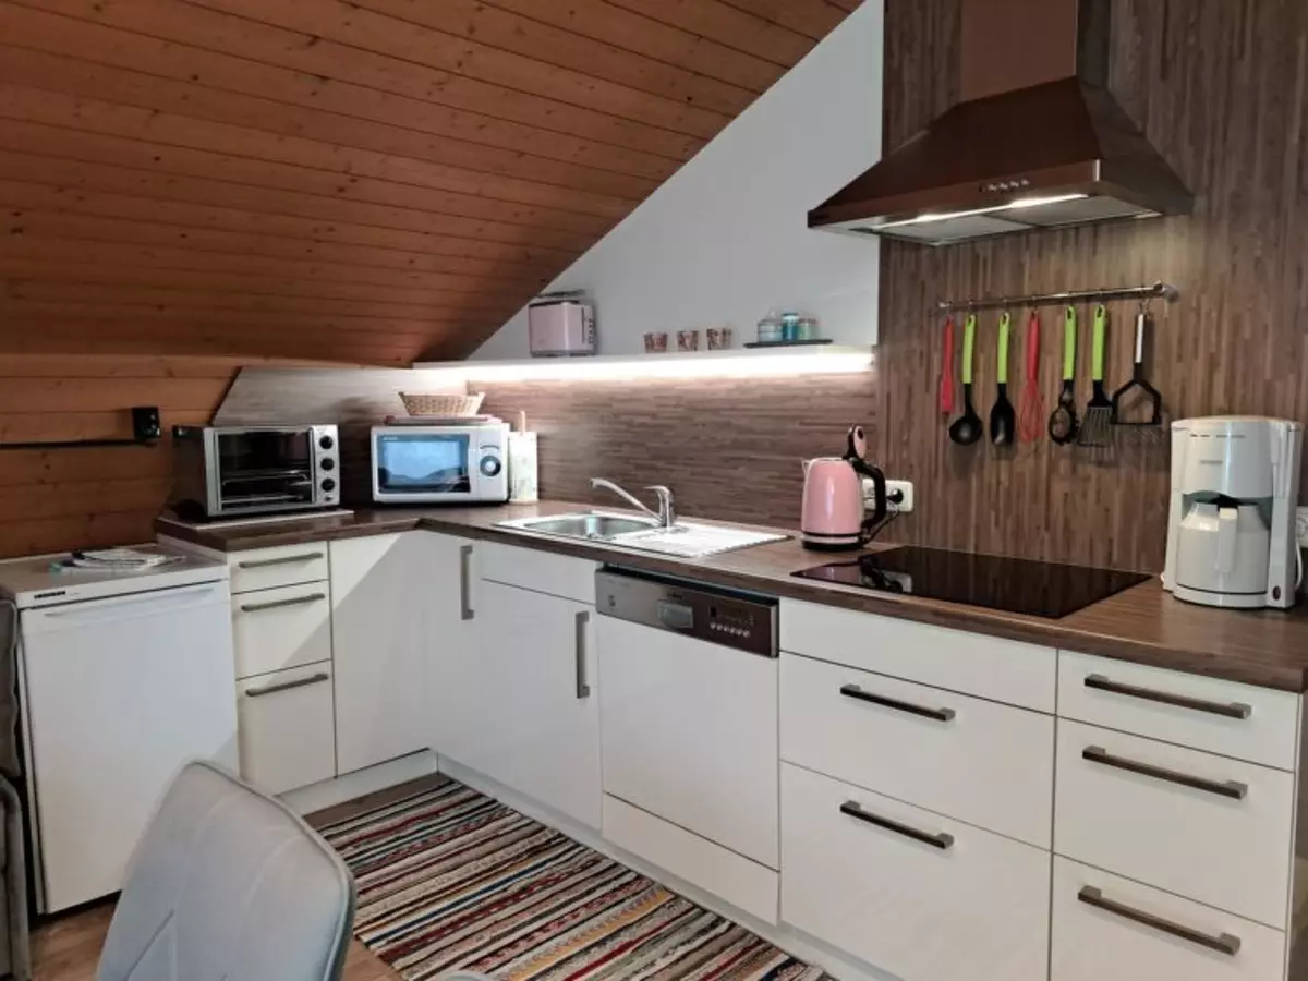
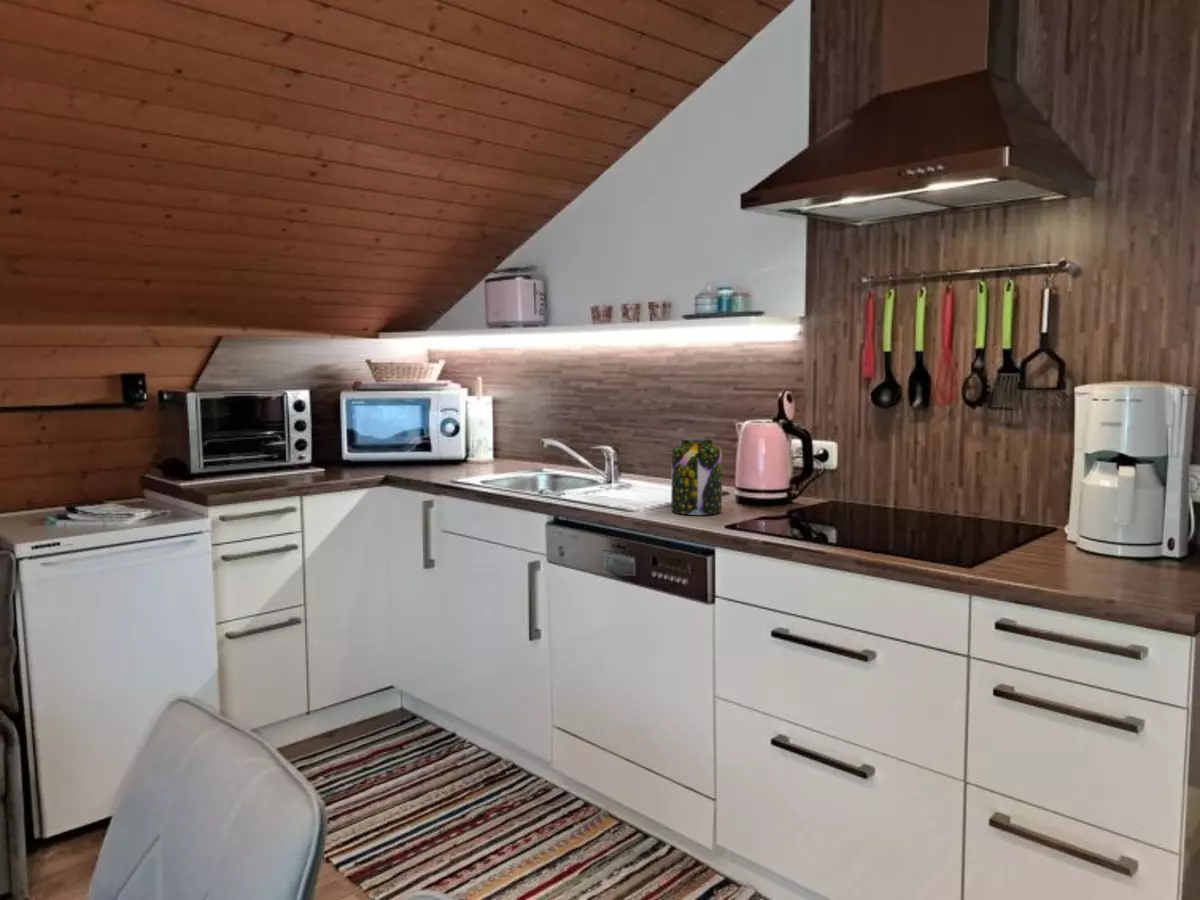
+ jar [670,437,723,516]
